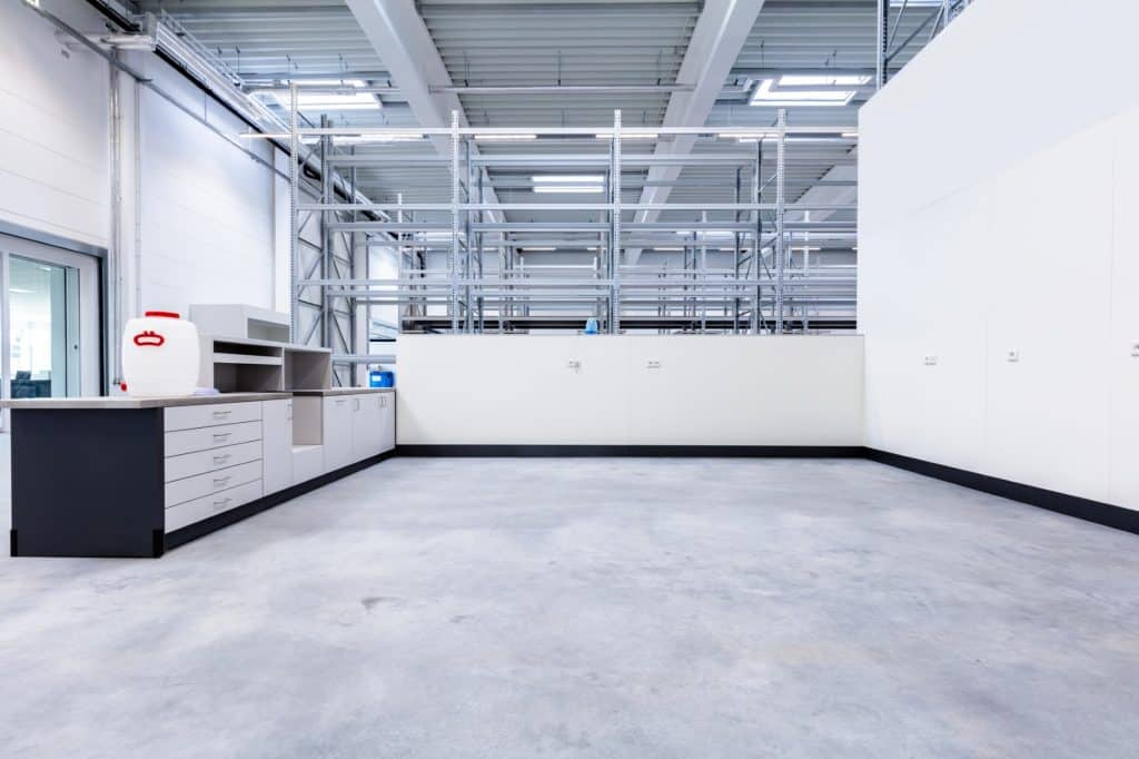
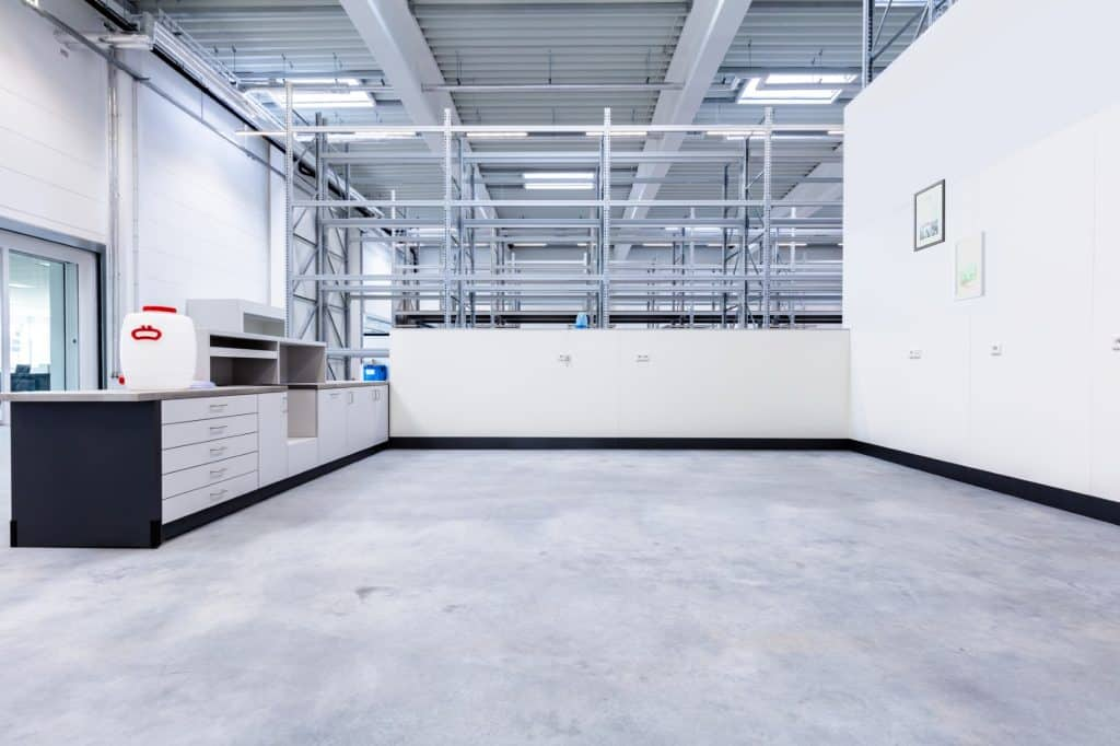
+ wall art [912,178,946,253]
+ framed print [953,230,987,302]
